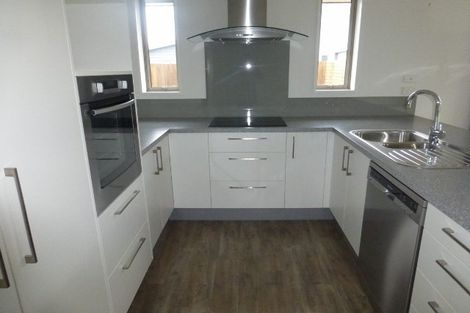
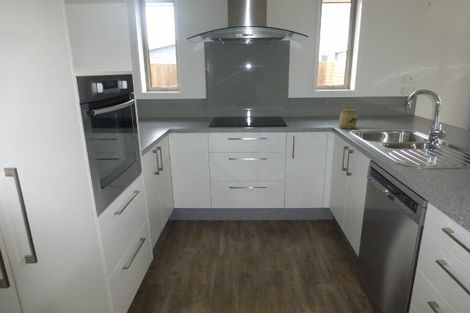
+ jar [338,105,358,130]
